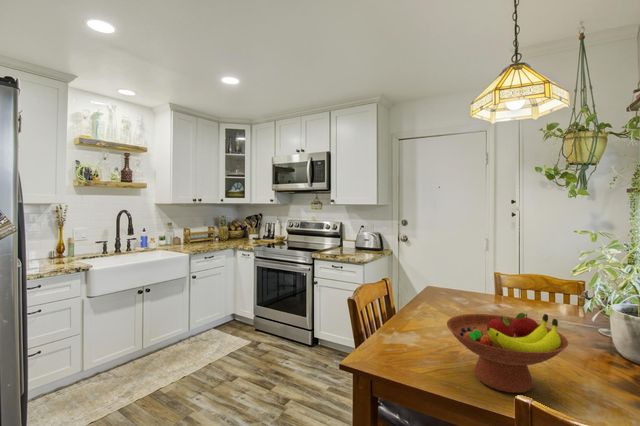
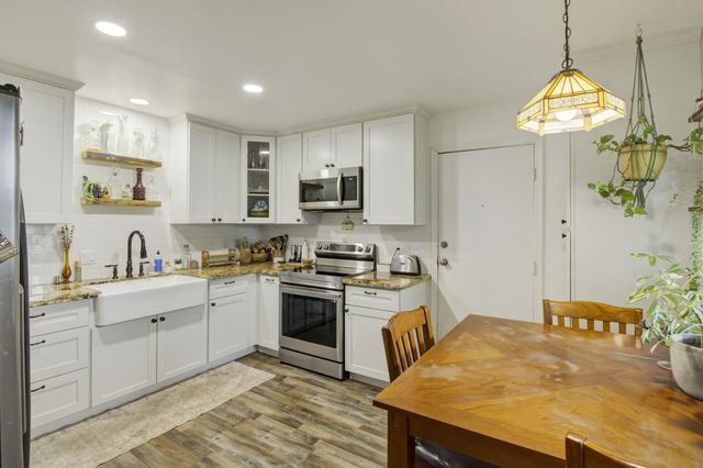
- fruit bowl [446,312,569,394]
